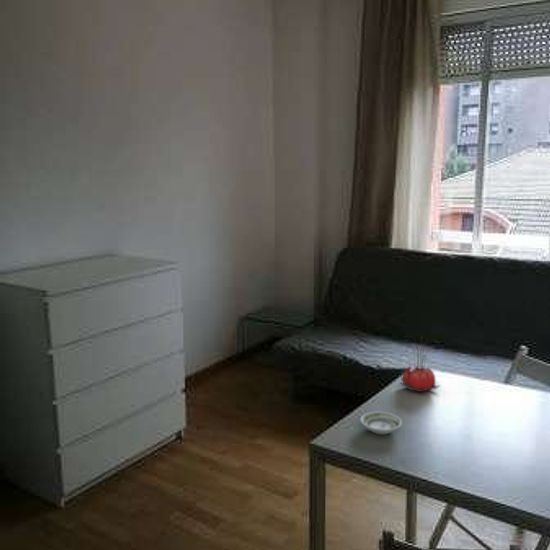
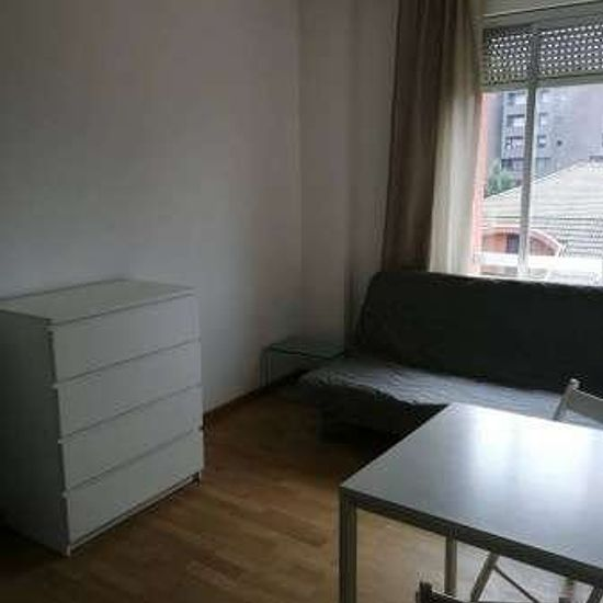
- flower [398,335,441,393]
- saucer [359,411,403,435]
